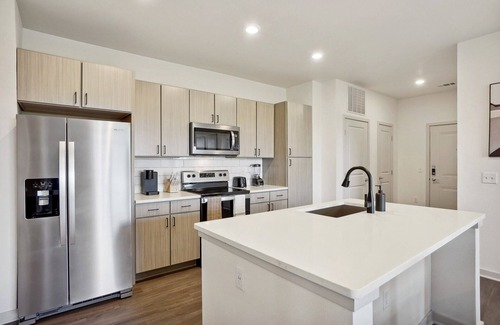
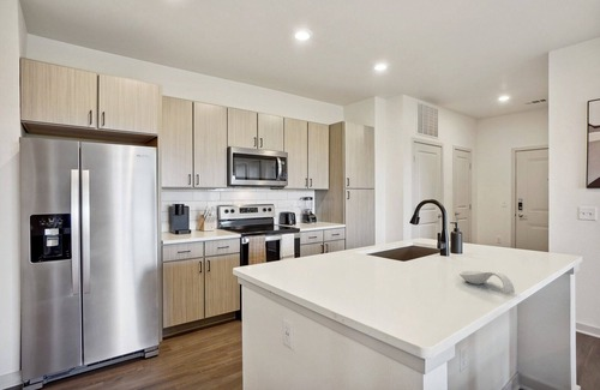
+ spoon rest [458,270,516,295]
